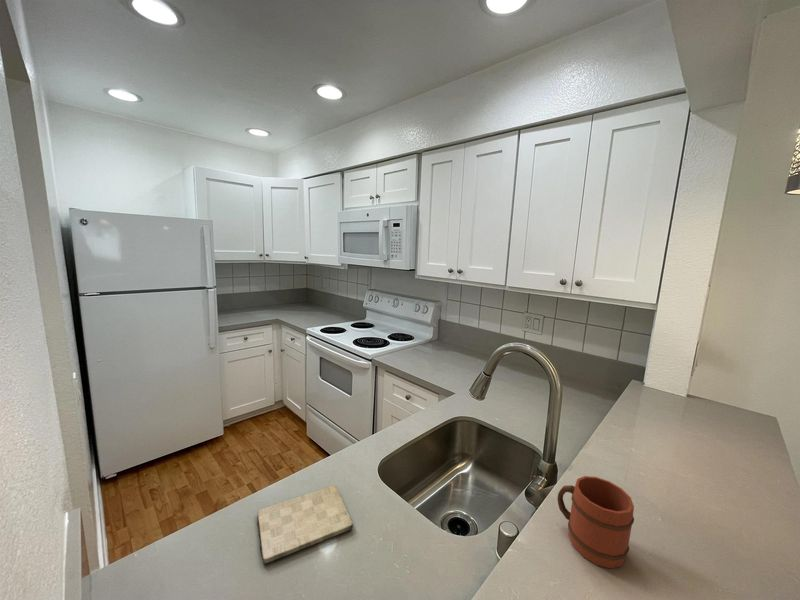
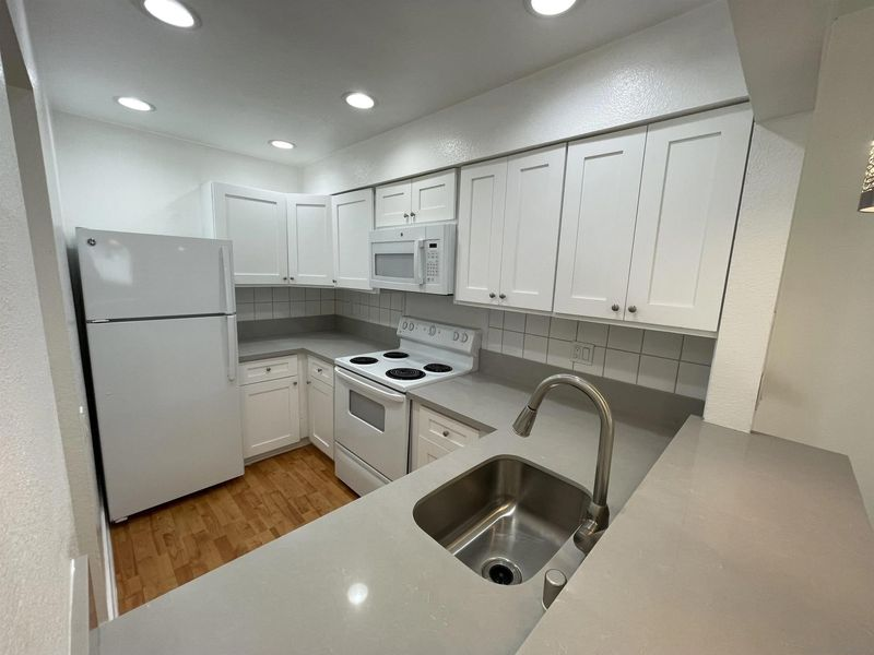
- cutting board [256,485,354,565]
- mug [556,475,635,569]
